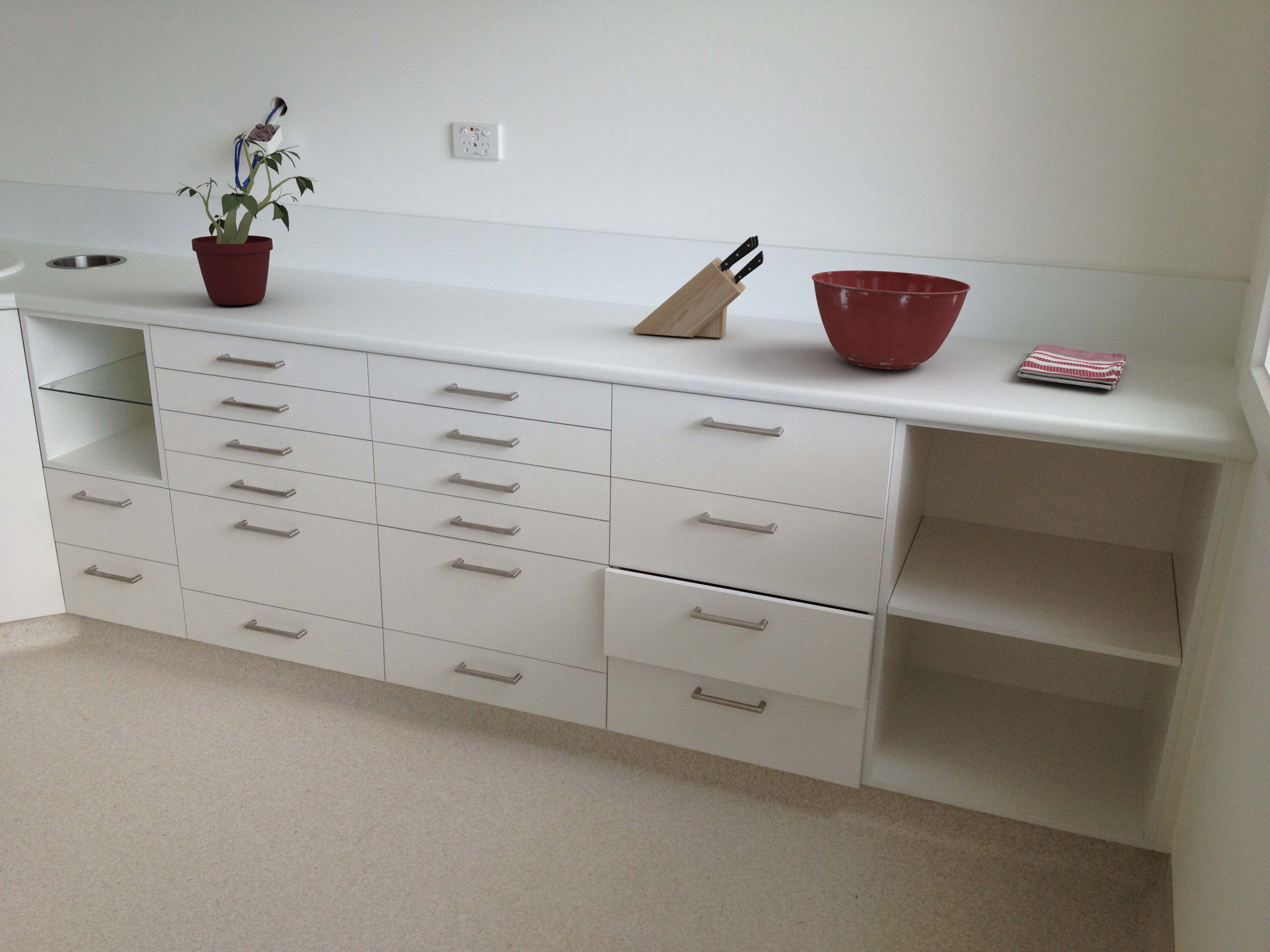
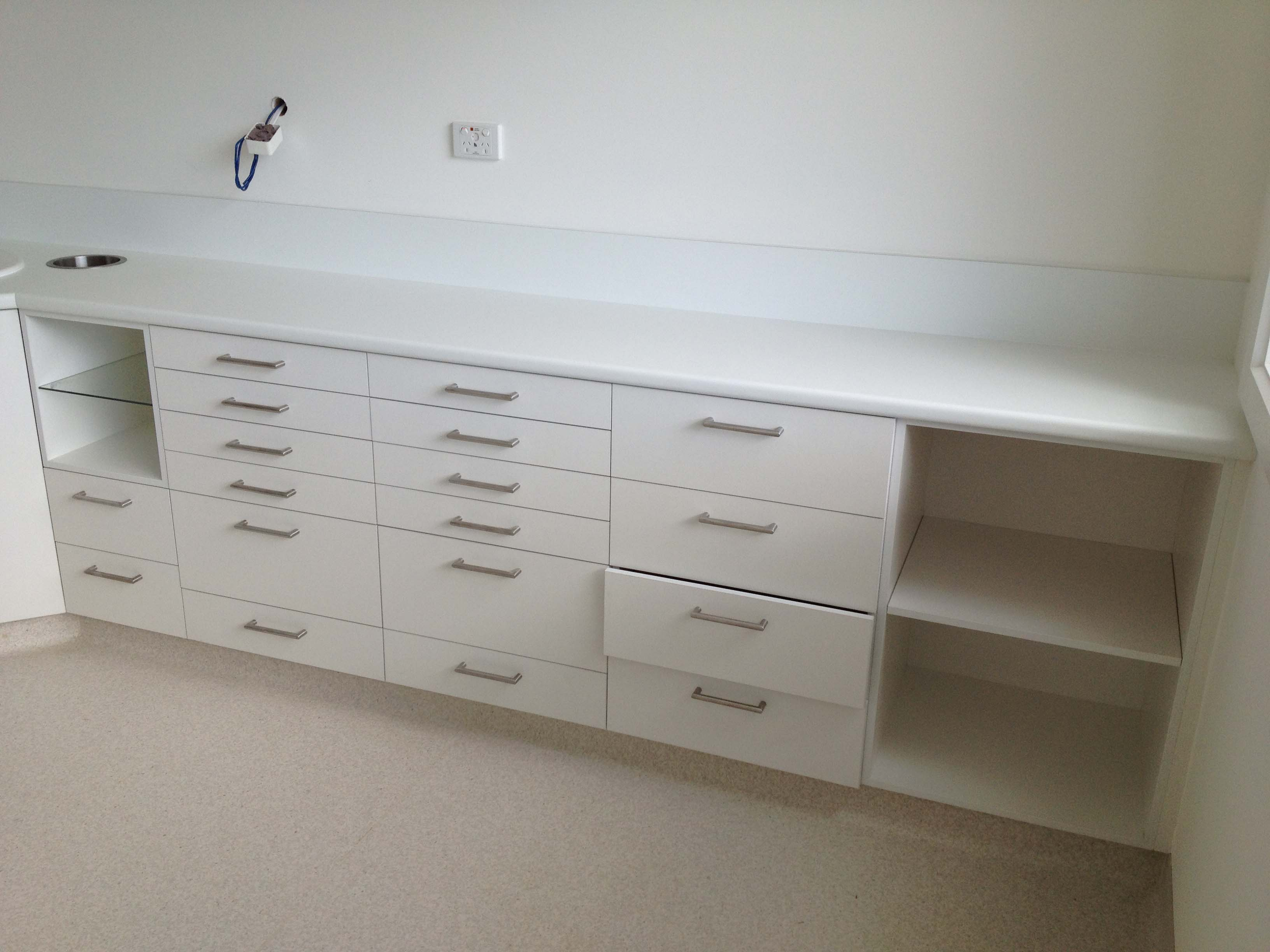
- dish towel [1017,344,1127,390]
- mixing bowl [811,270,971,370]
- potted plant [176,131,319,305]
- knife block [633,235,764,338]
